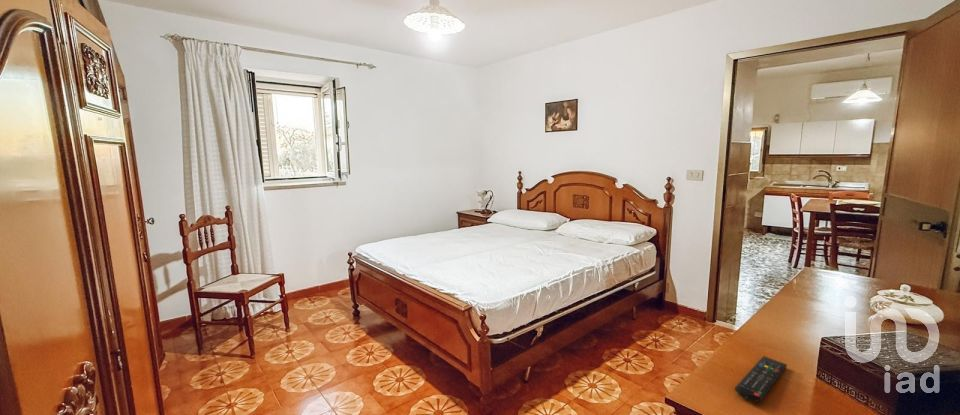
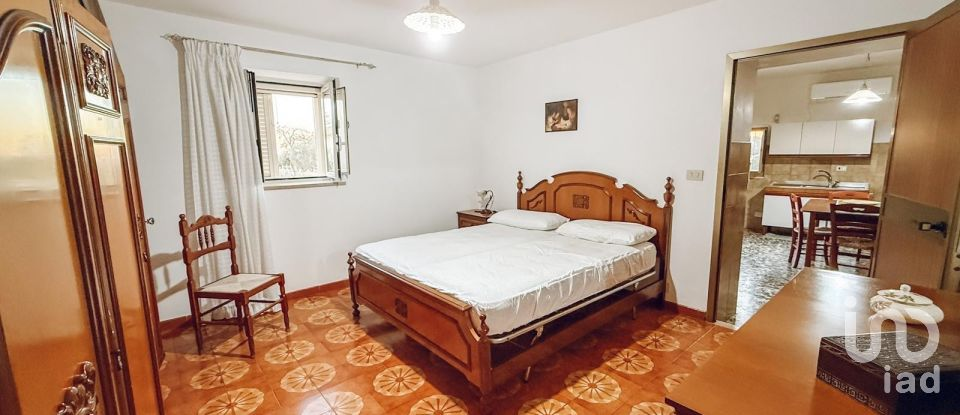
- remote control [734,355,788,402]
